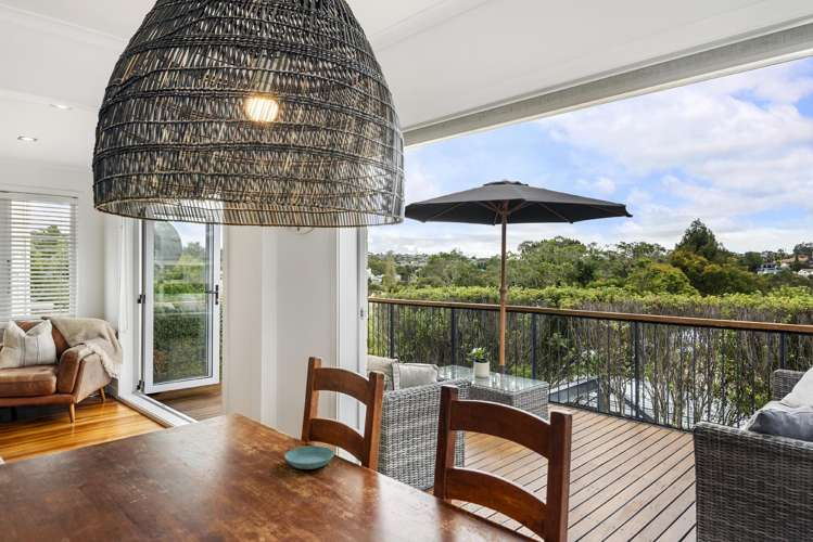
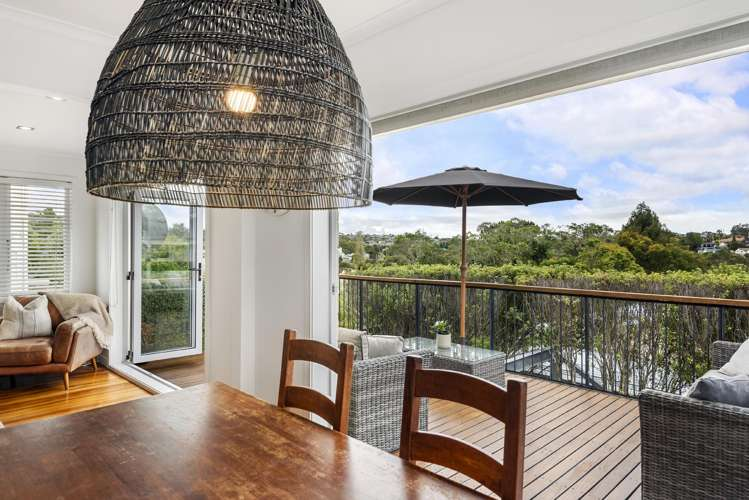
- saucer [283,446,335,470]
